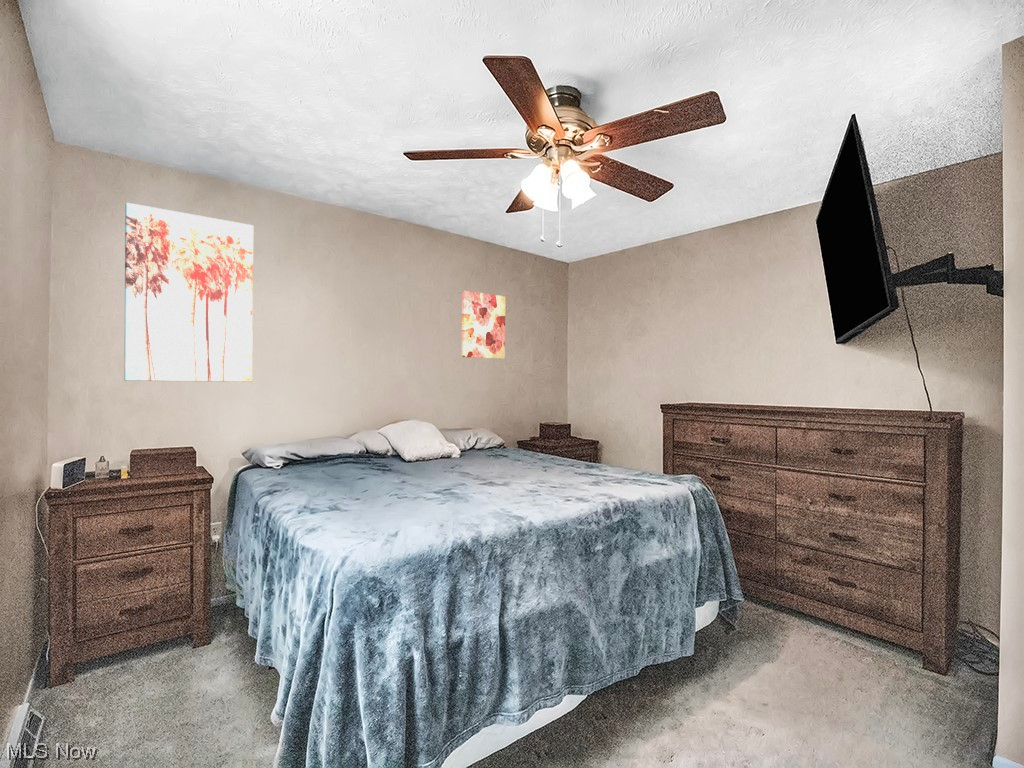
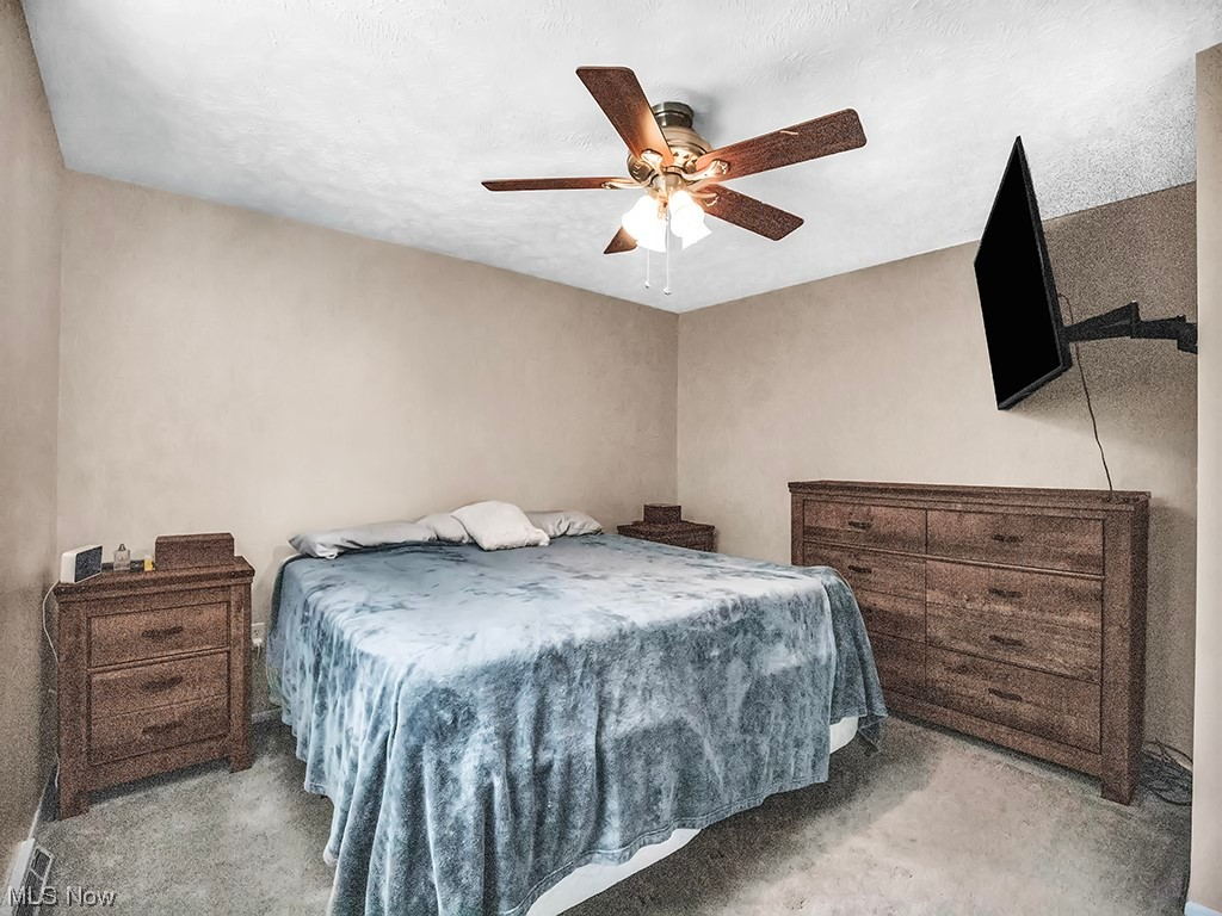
- wall art [123,202,254,383]
- wall art [461,290,507,360]
